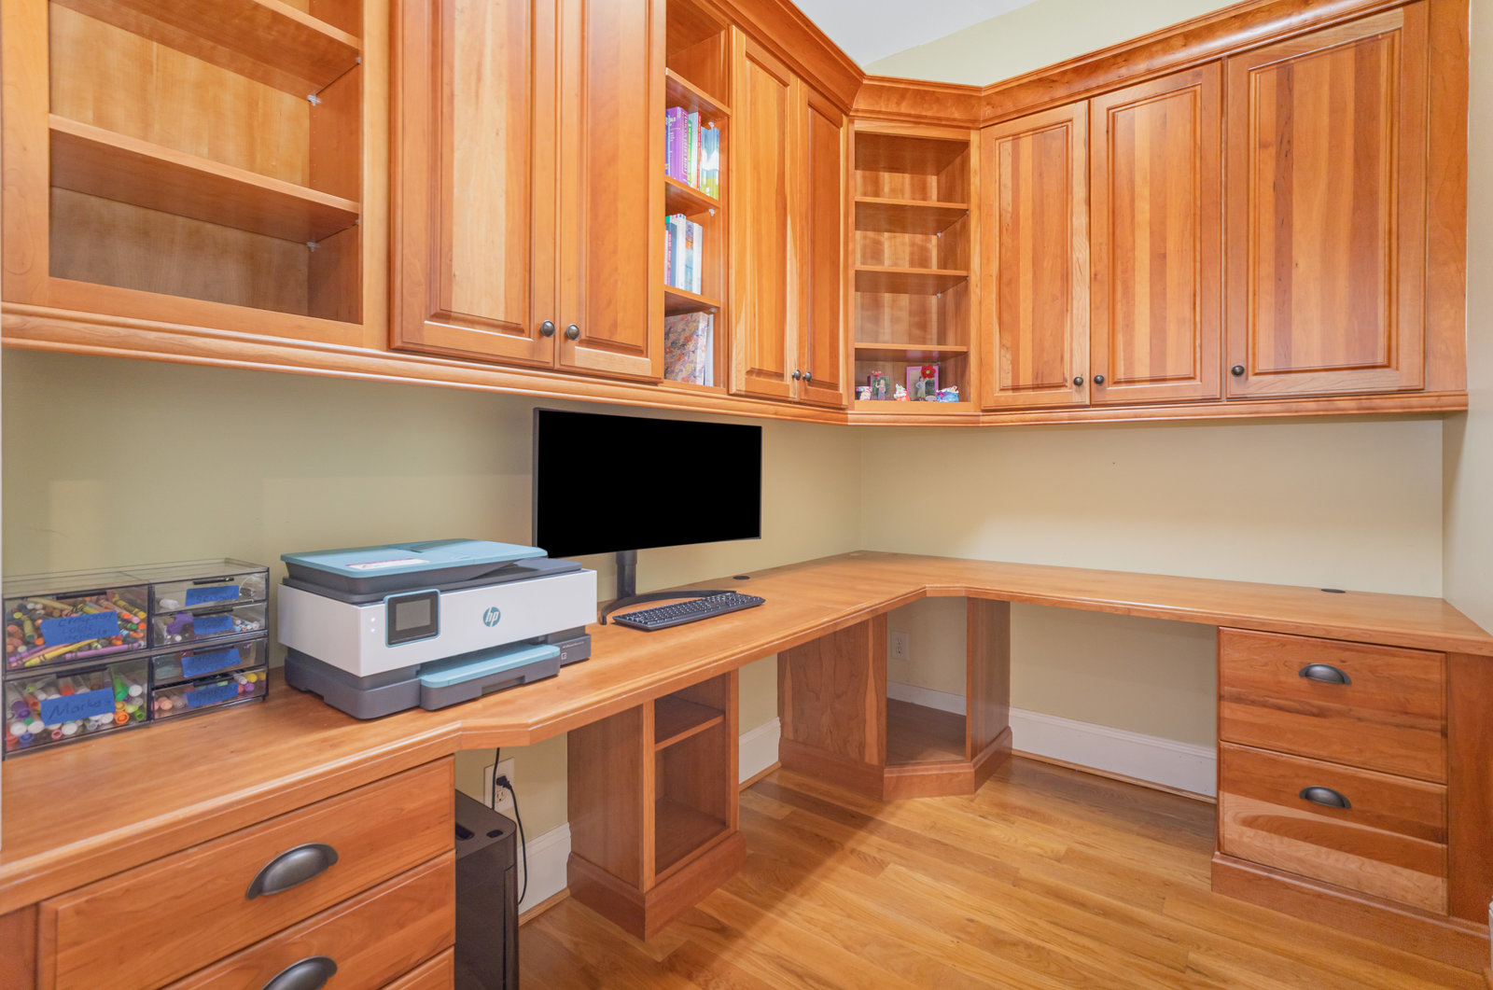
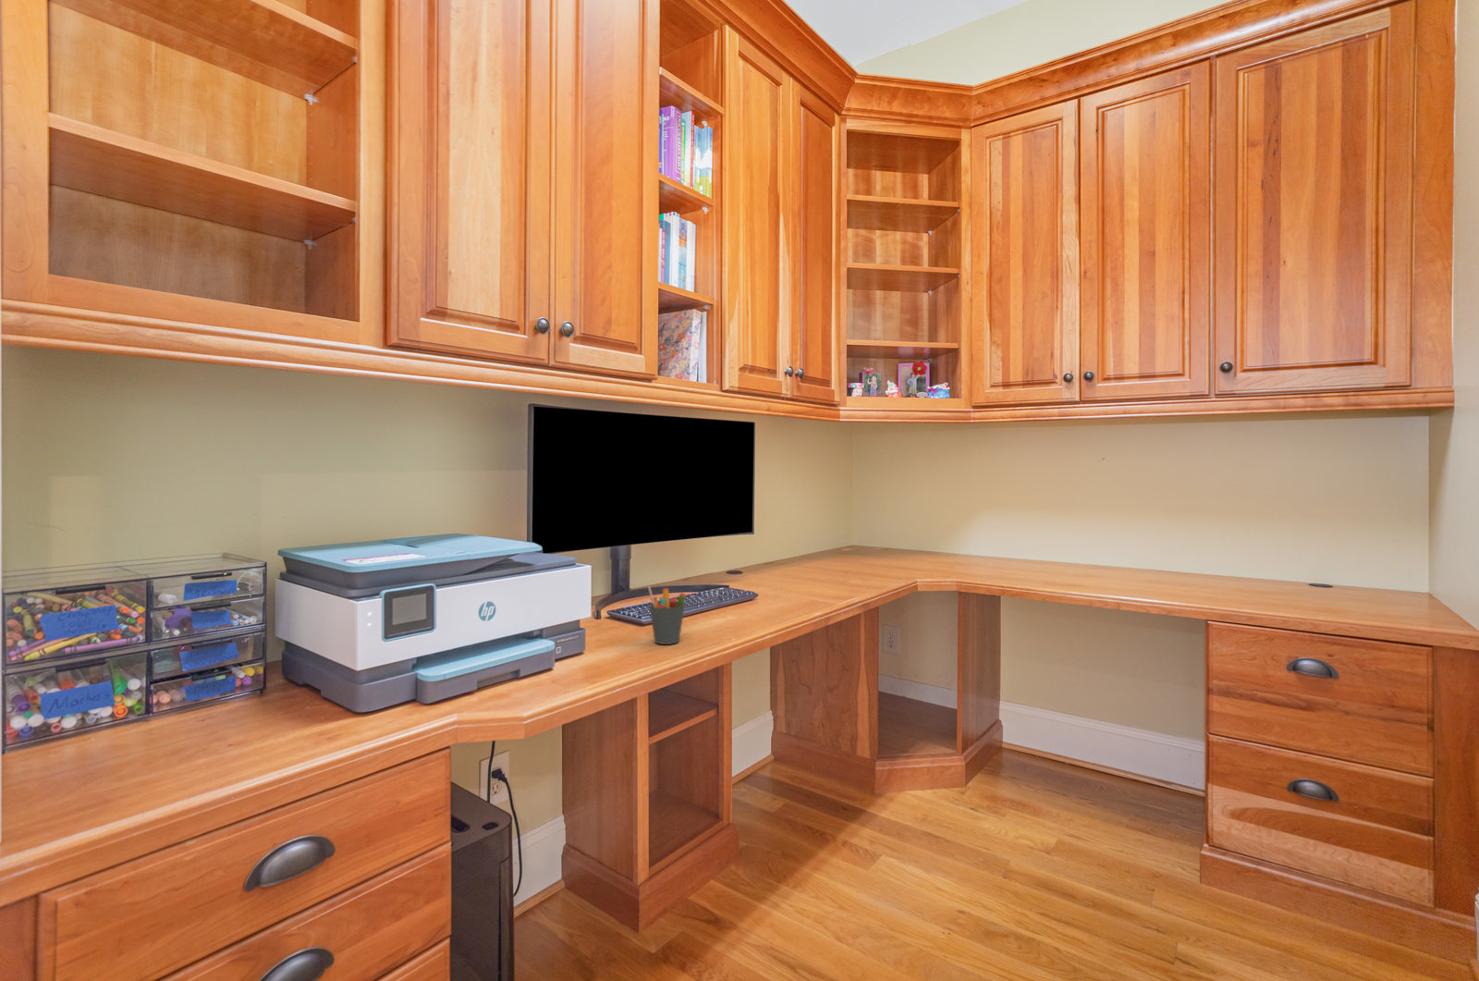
+ pen holder [647,586,686,645]
